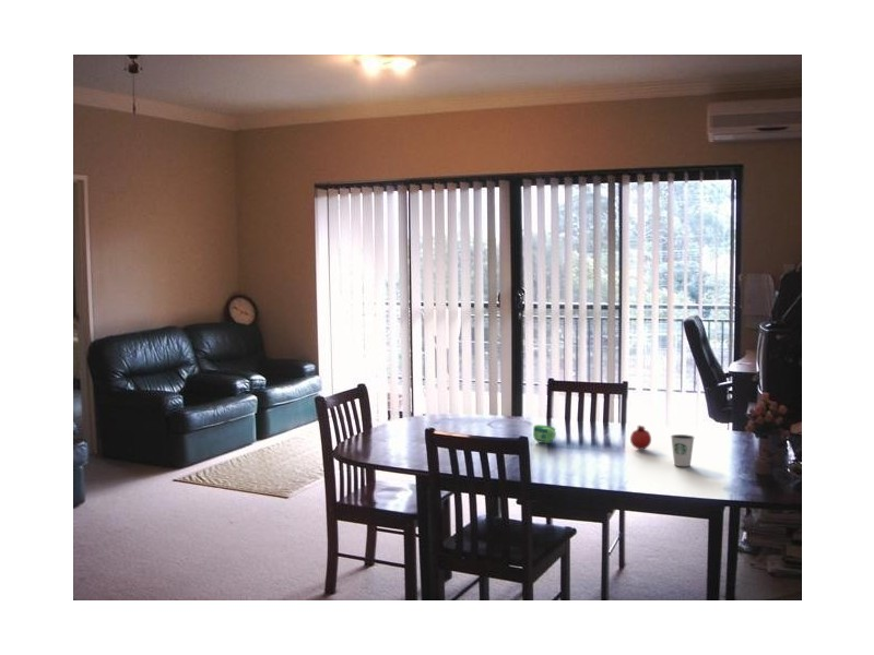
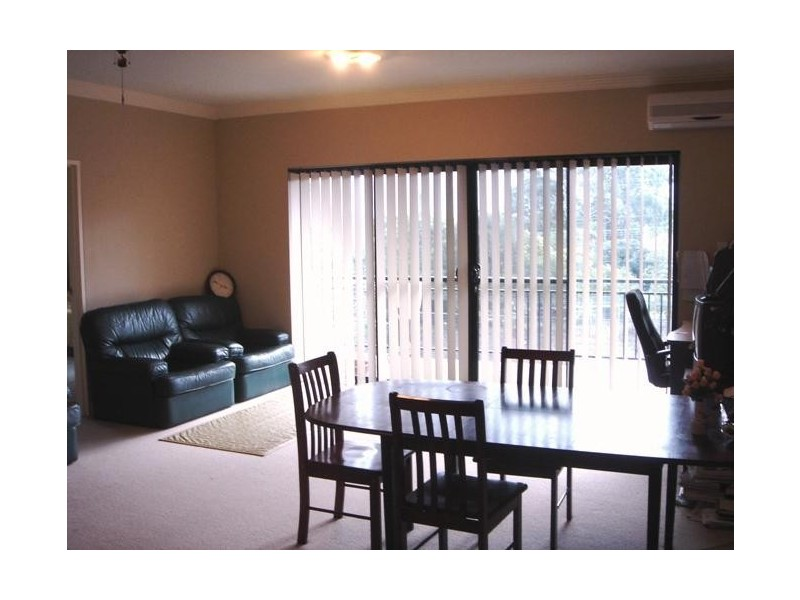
- fruit [629,425,652,451]
- cup [532,424,557,444]
- dixie cup [670,433,695,467]
